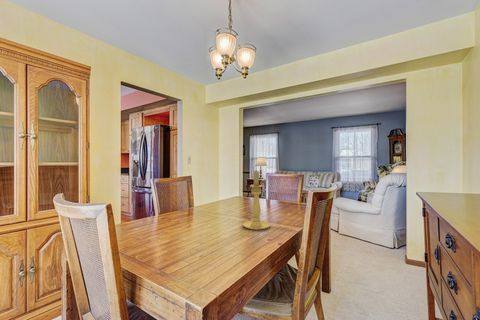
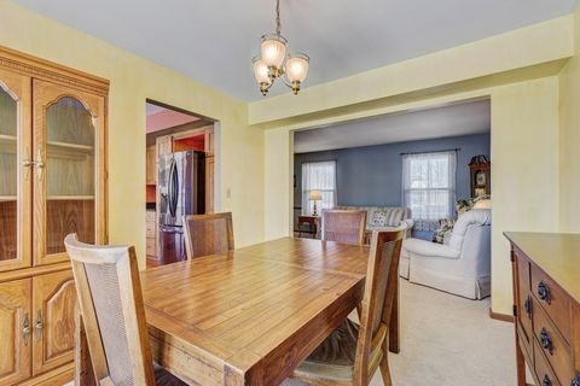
- candle holder [242,170,271,231]
